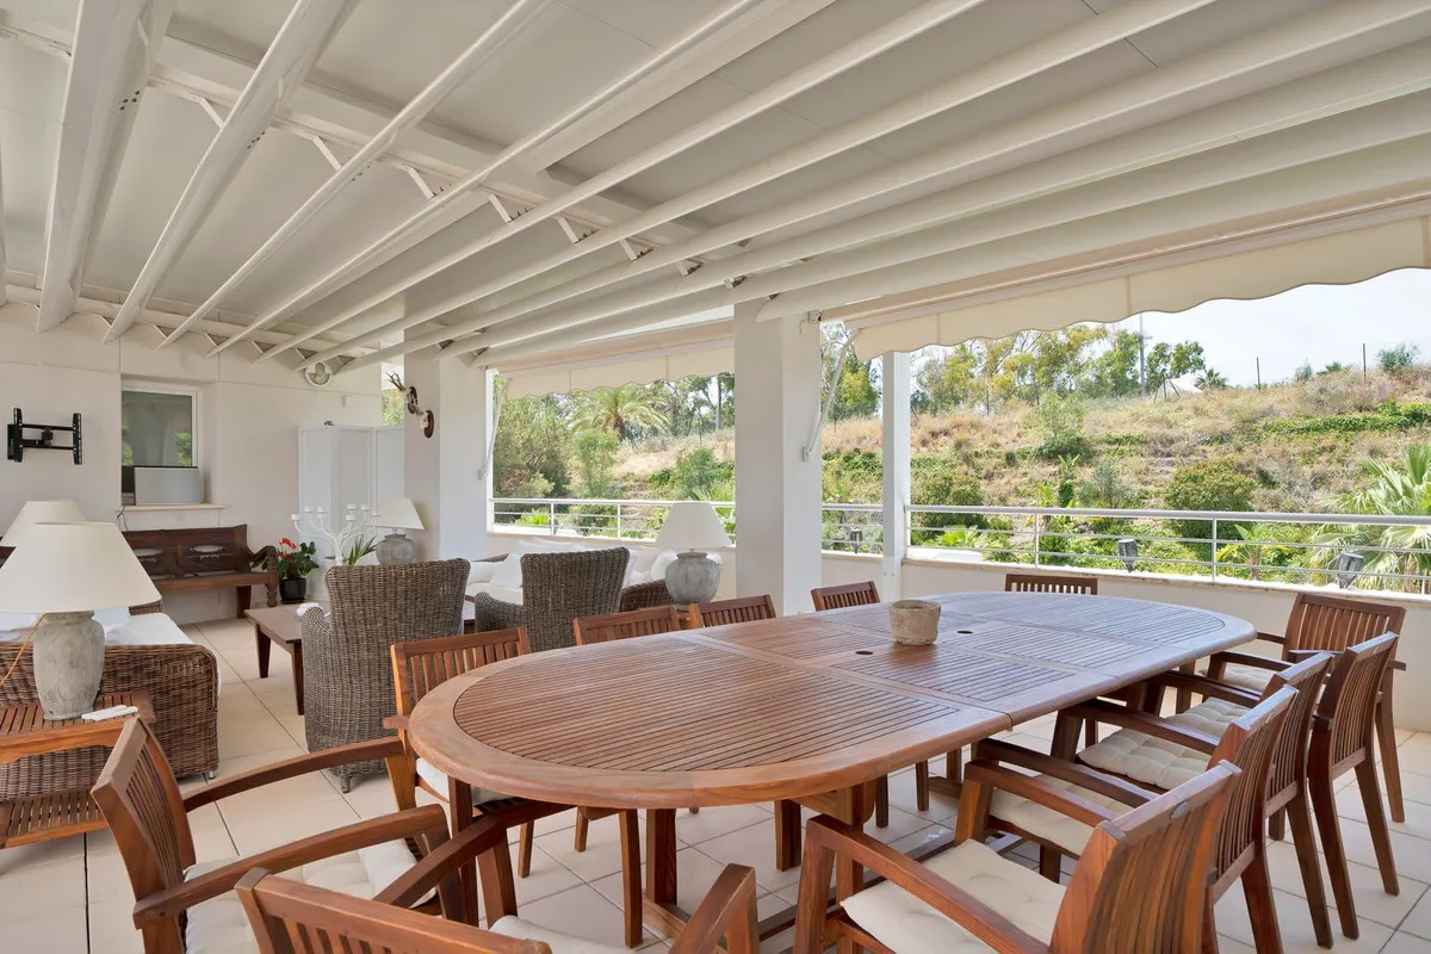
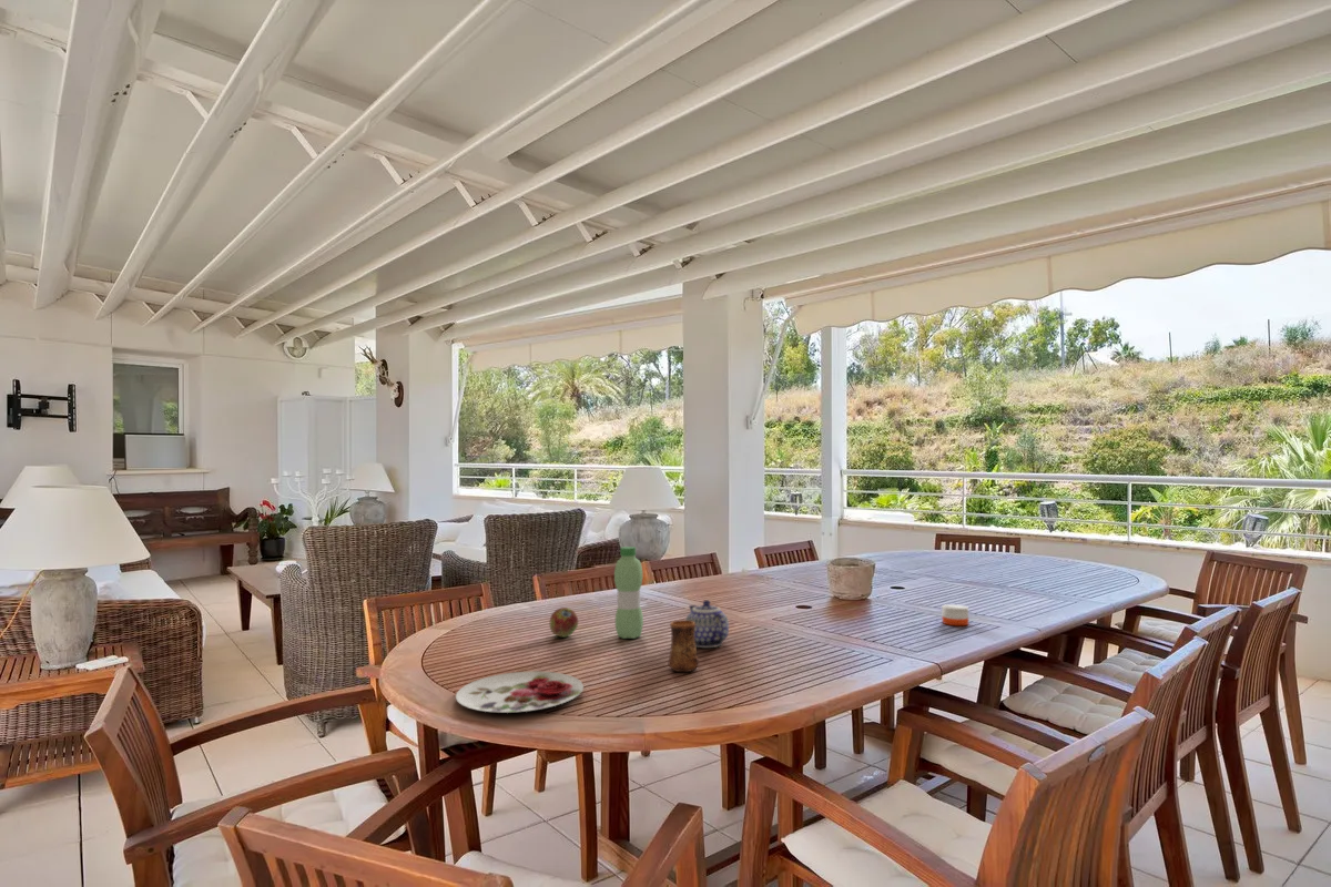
+ fruit [549,606,579,639]
+ candle [941,603,969,626]
+ water bottle [613,546,644,640]
+ cup [668,619,700,673]
+ teapot [684,599,730,649]
+ plate [455,671,585,714]
